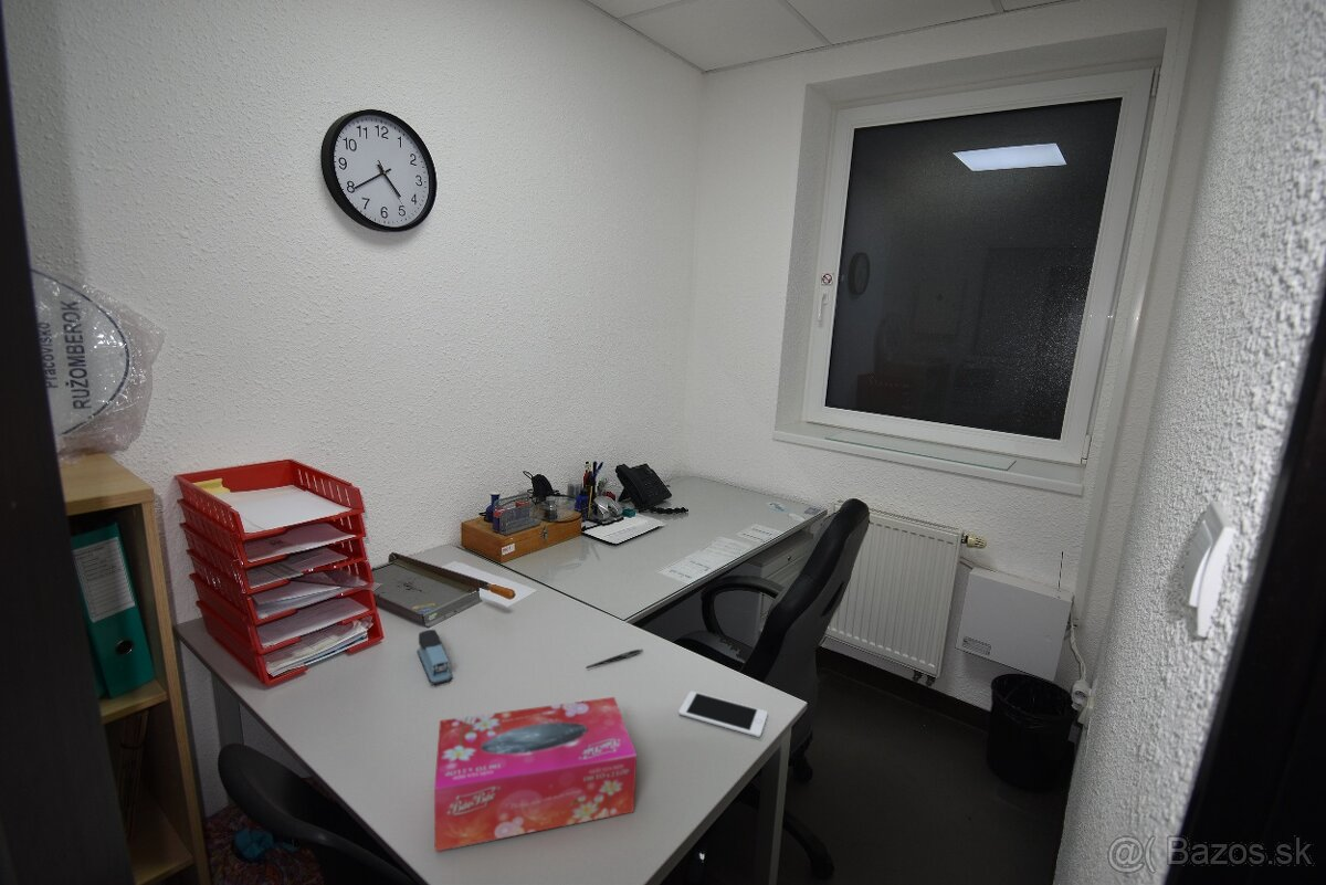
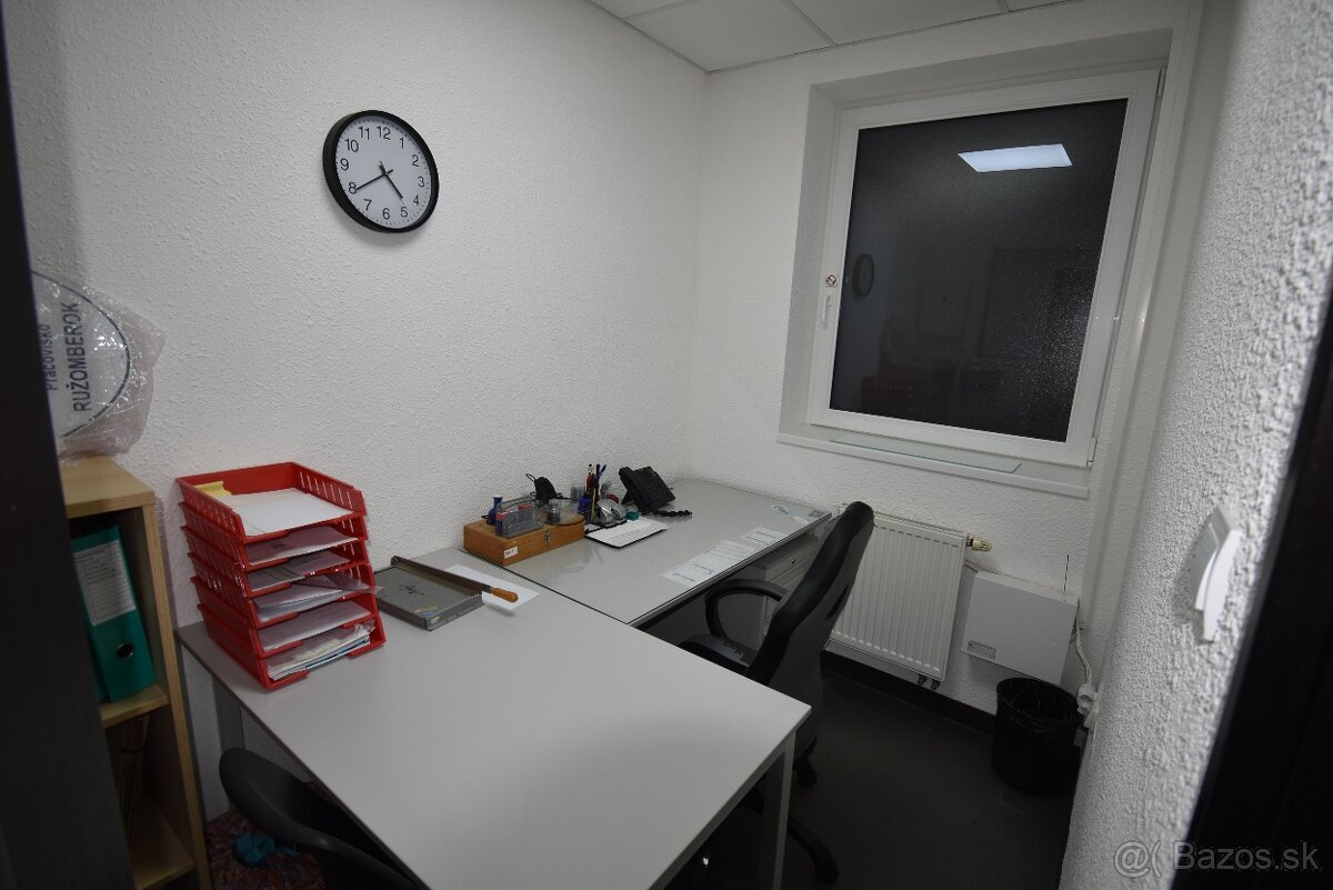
- tissue box [433,696,638,853]
- stapler [415,629,453,686]
- cell phone [677,689,769,738]
- pen [585,649,644,670]
